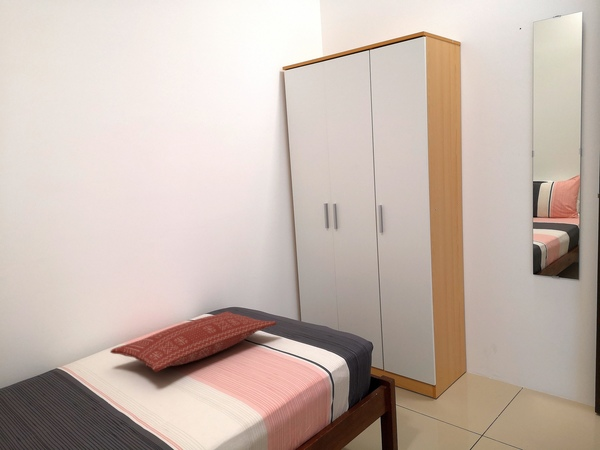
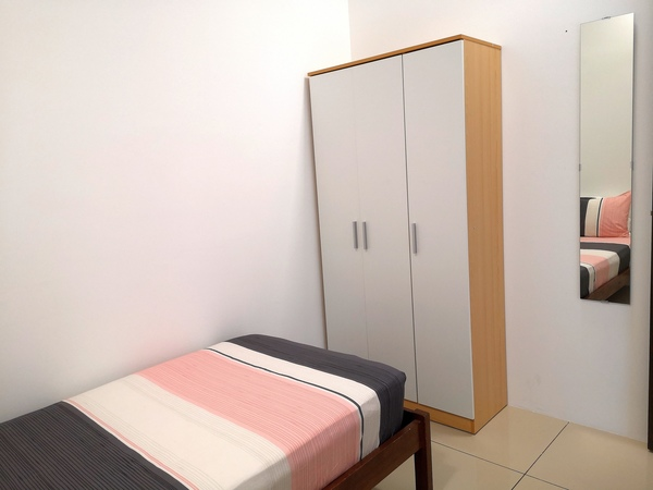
- pillow [109,311,277,373]
